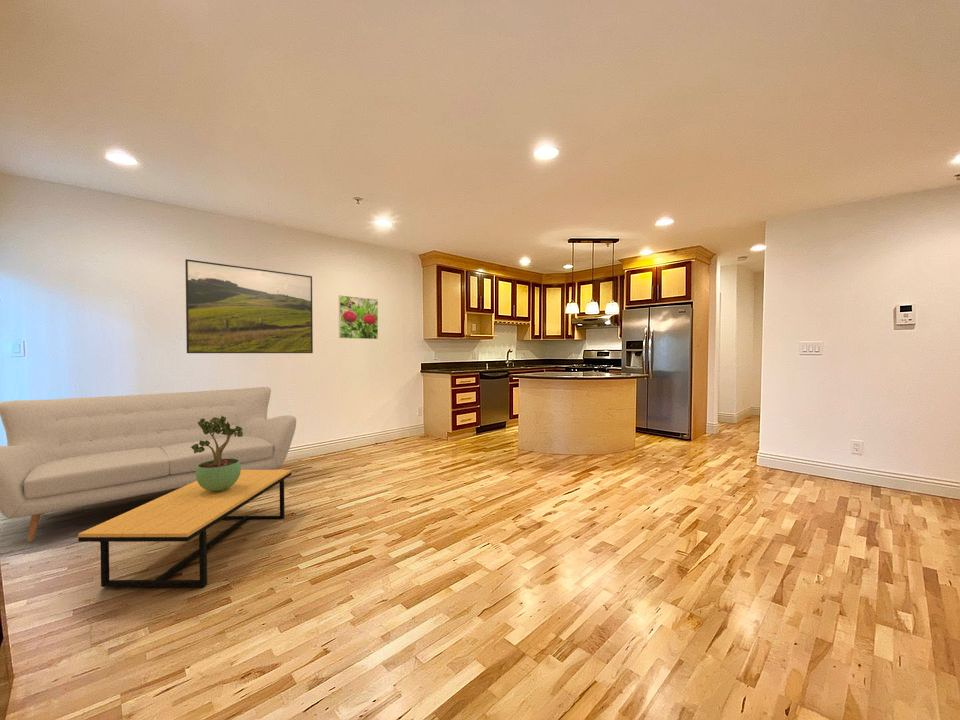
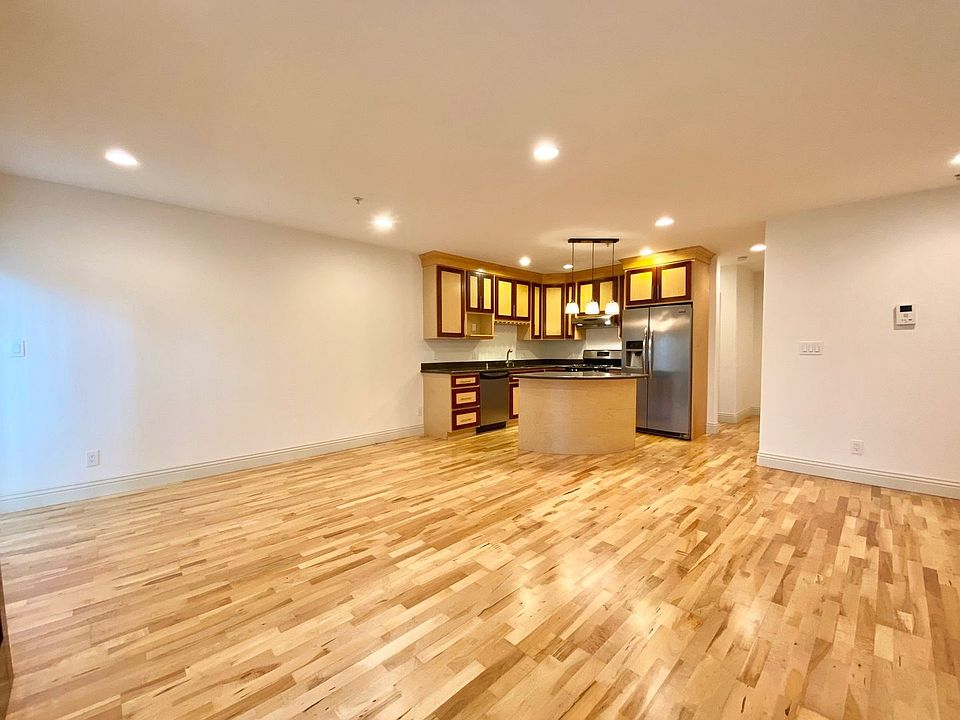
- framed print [338,294,379,340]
- potted plant [191,416,243,491]
- coffee table [77,469,292,588]
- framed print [184,258,314,354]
- sofa [0,386,297,542]
